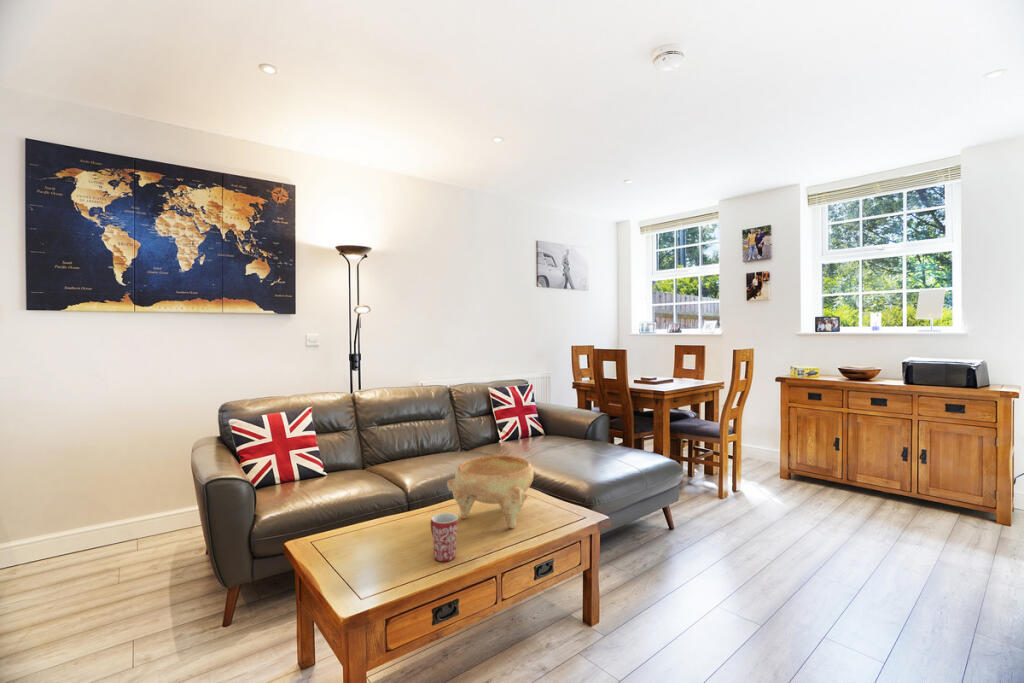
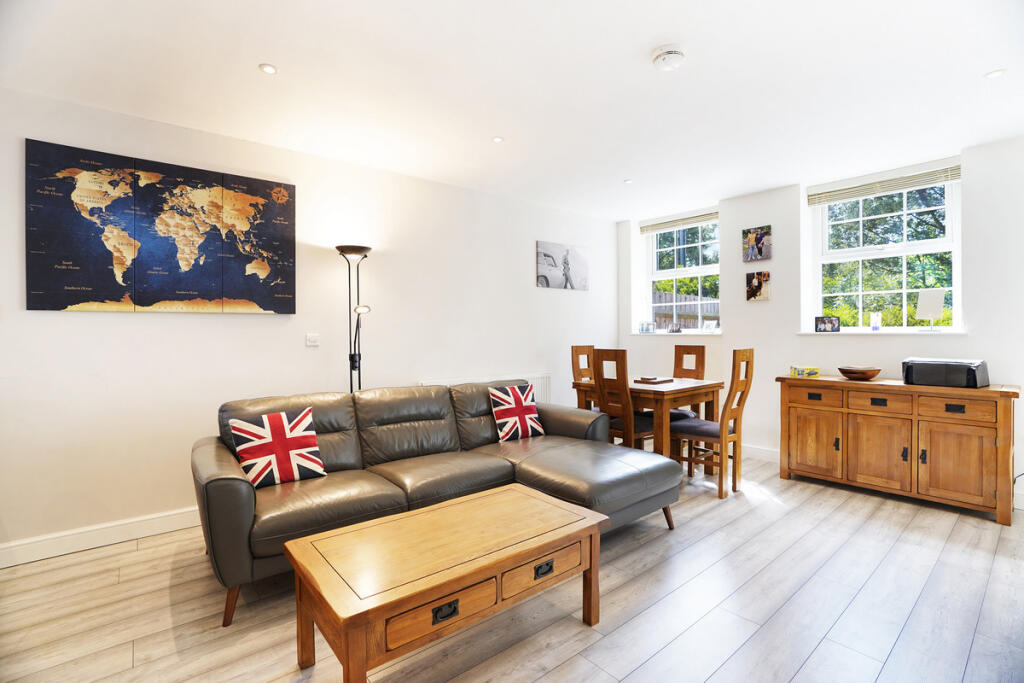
- decorative bowl [446,454,535,530]
- mug [430,512,459,562]
